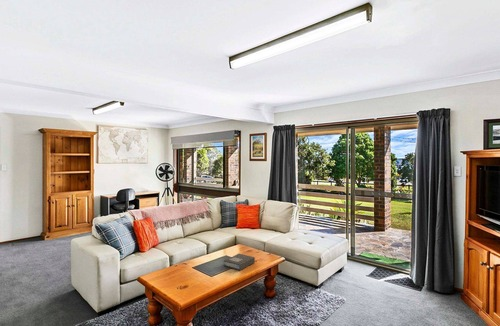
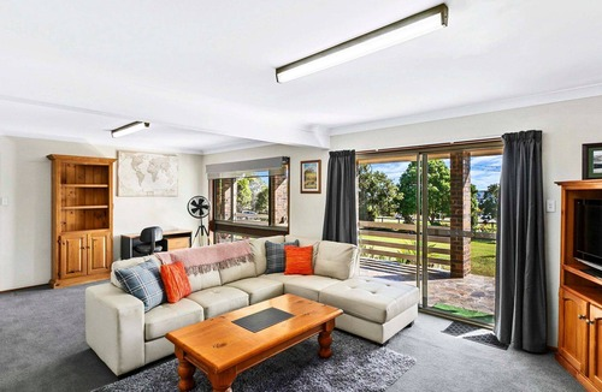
- book [223,253,256,271]
